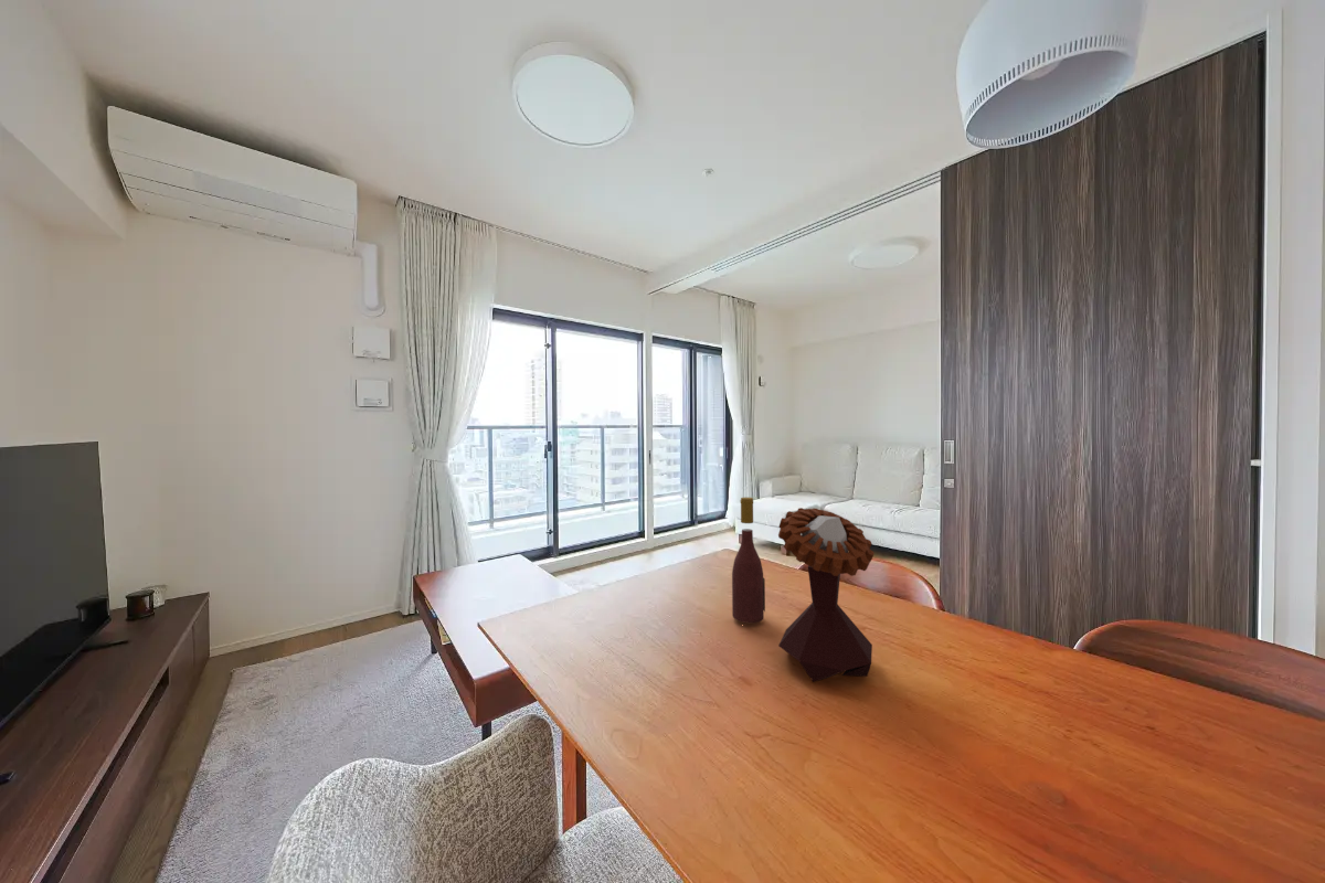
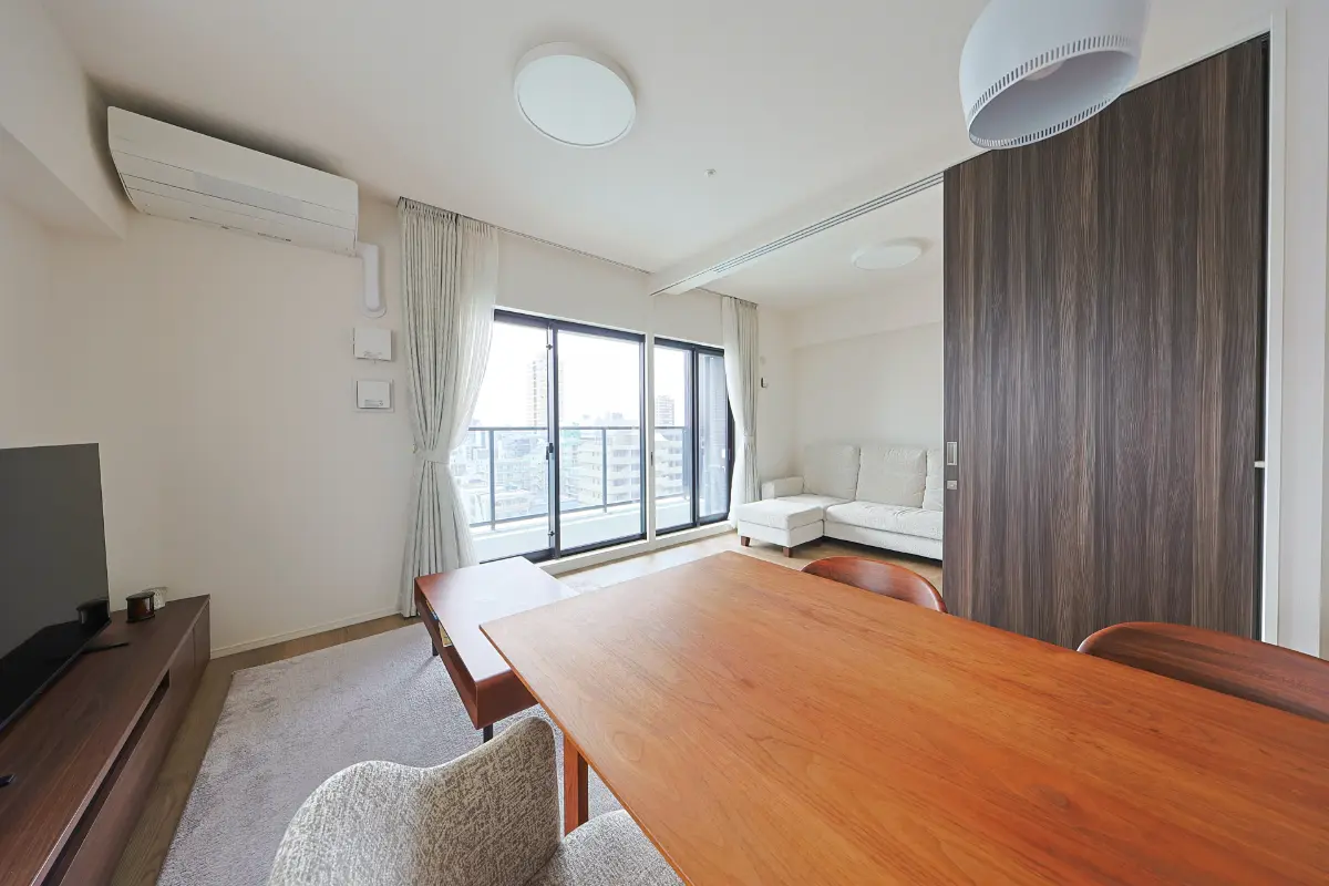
- wine bottle [731,497,766,624]
- mushroom [777,507,876,683]
